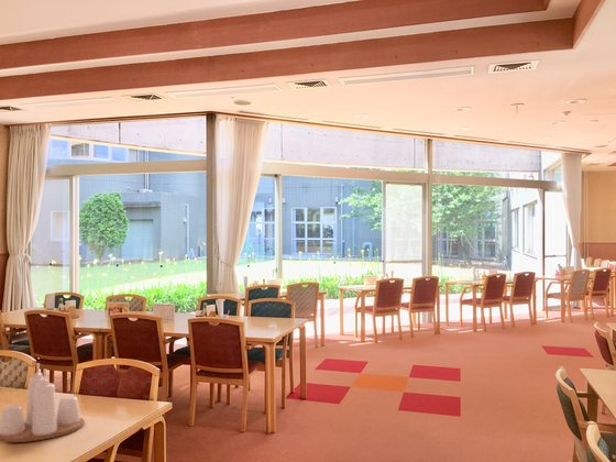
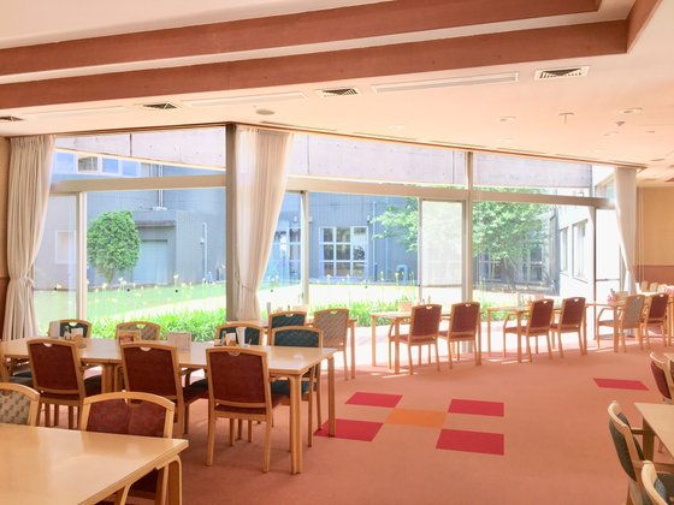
- condiment set [0,362,86,443]
